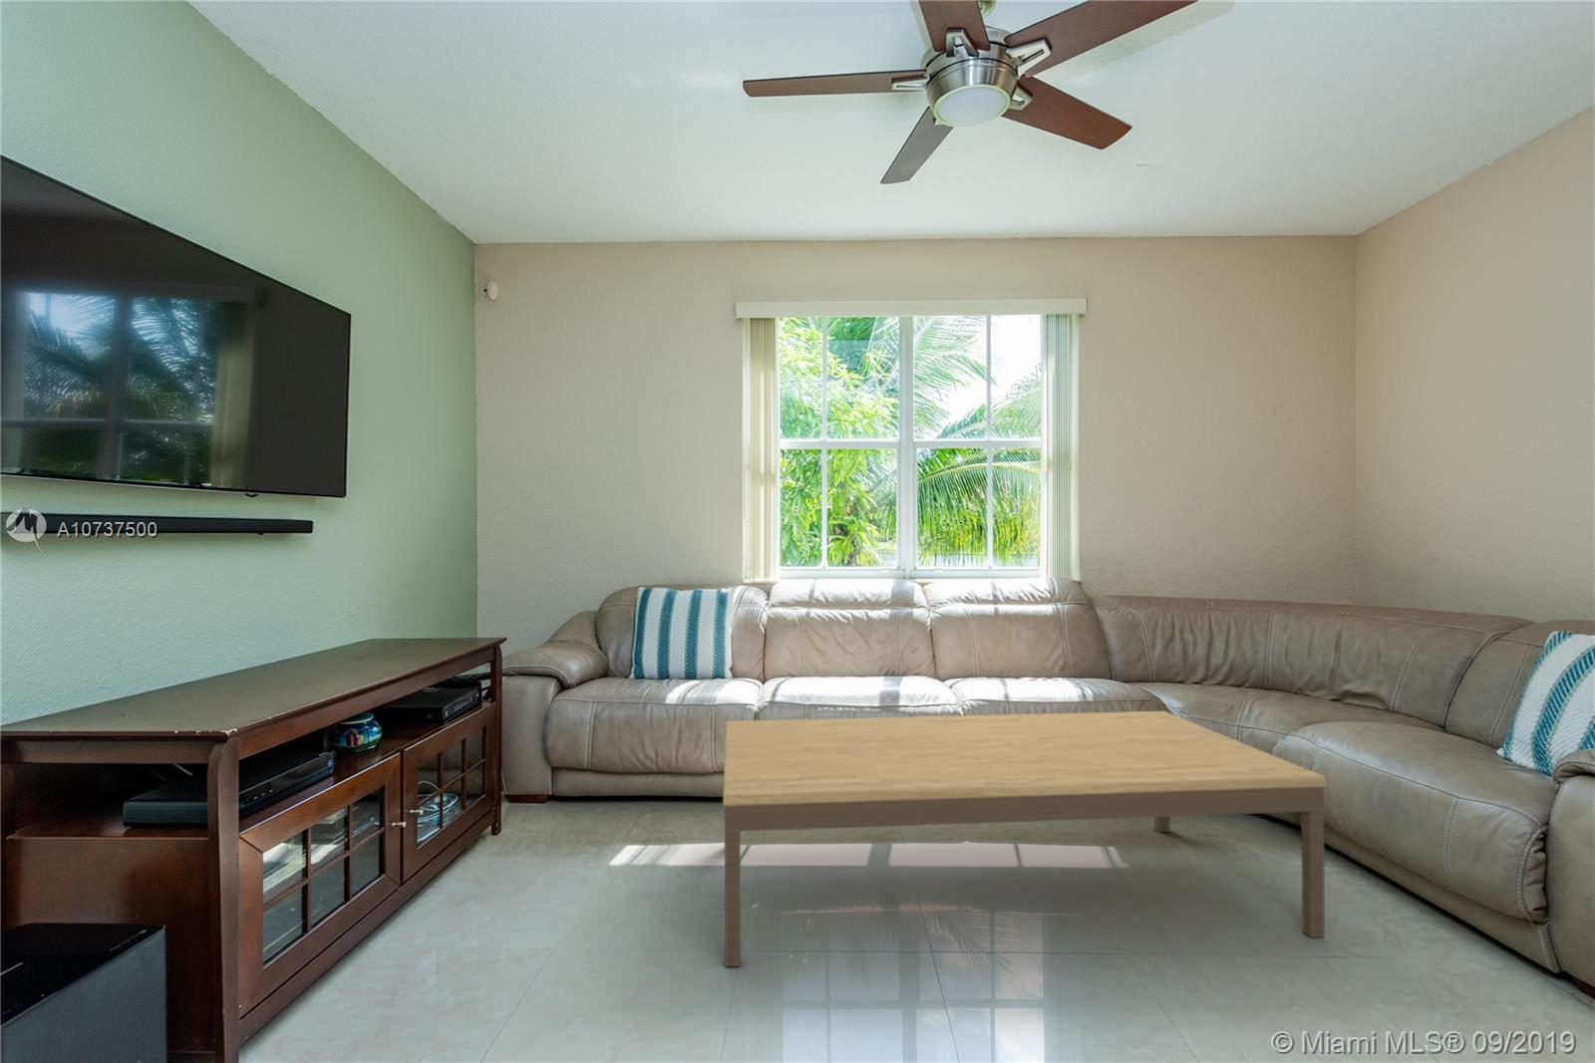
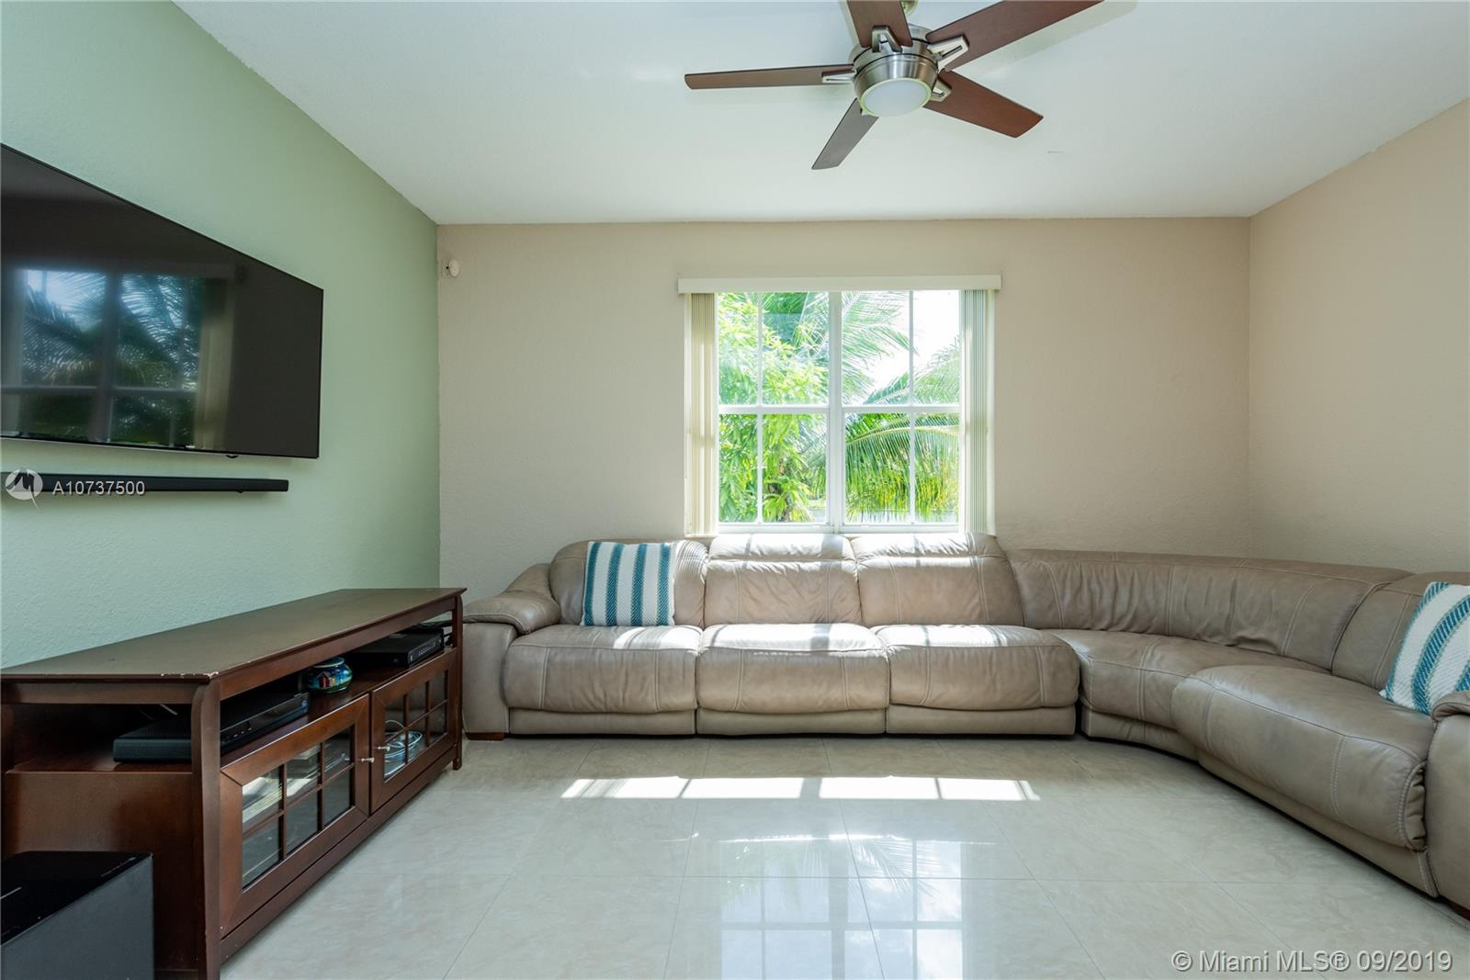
- coffee table [722,711,1327,967]
